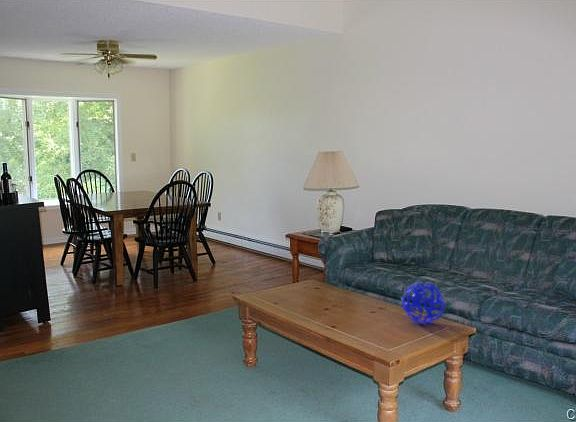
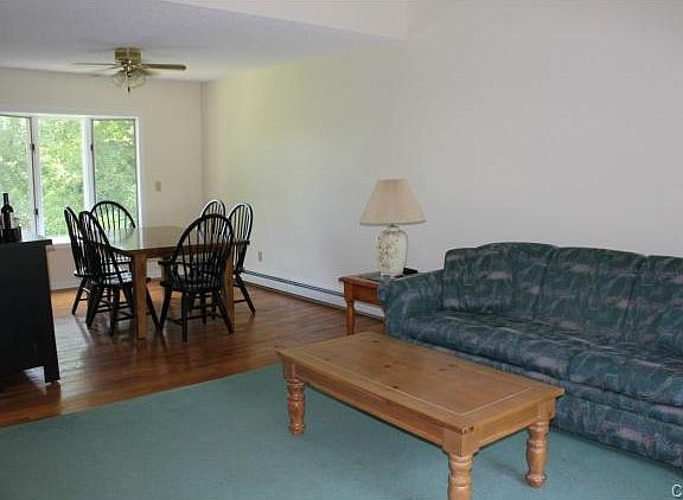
- decorative ball [400,281,446,325]
